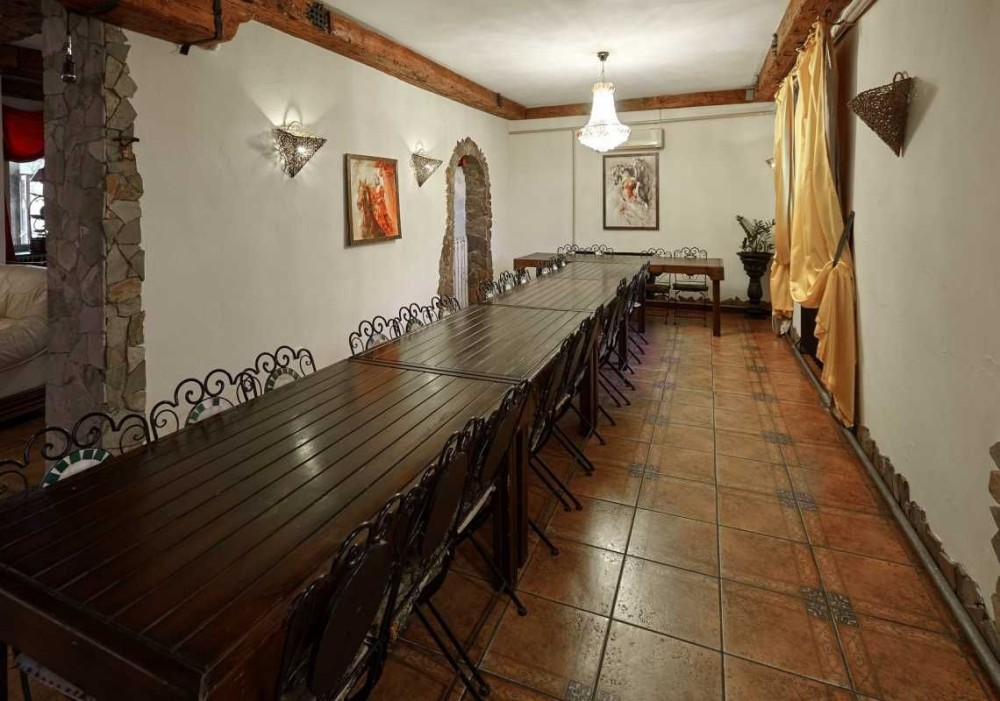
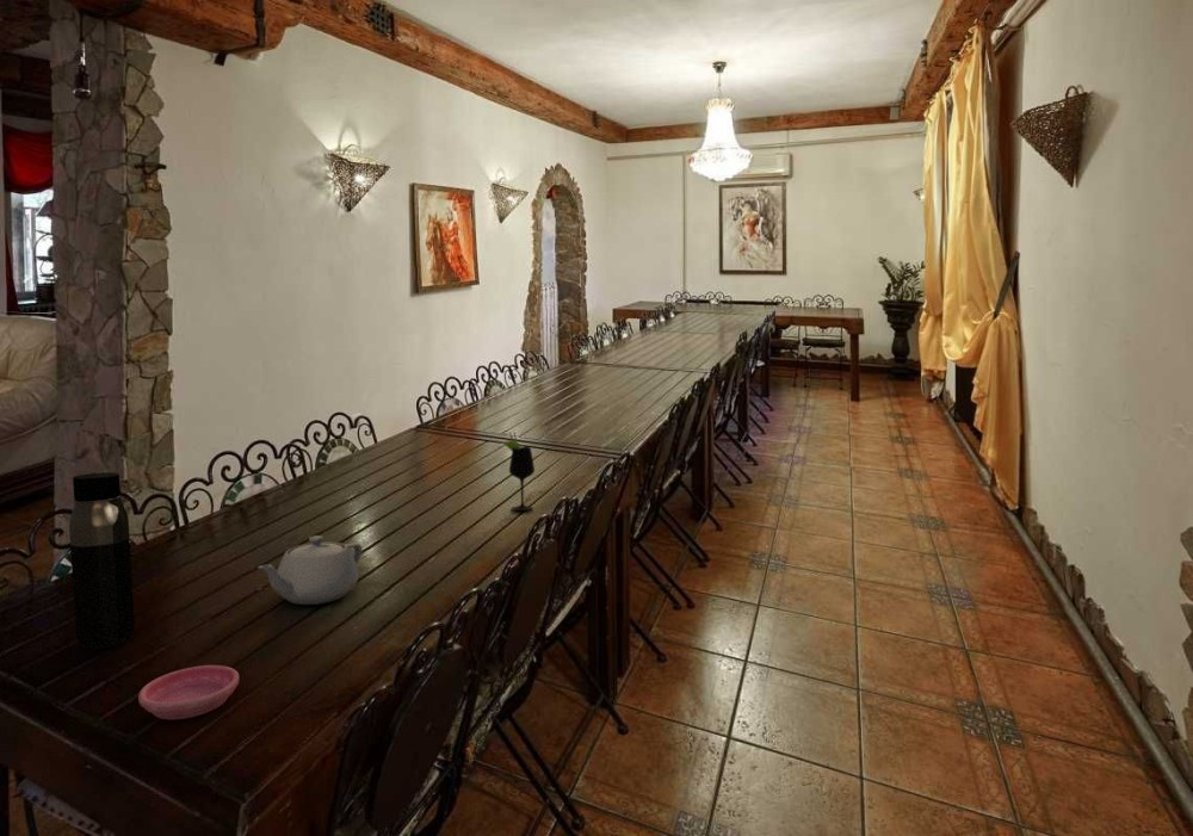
+ water bottle [68,471,135,650]
+ wine glass [503,431,536,512]
+ teapot [256,534,363,606]
+ saucer [137,664,240,720]
